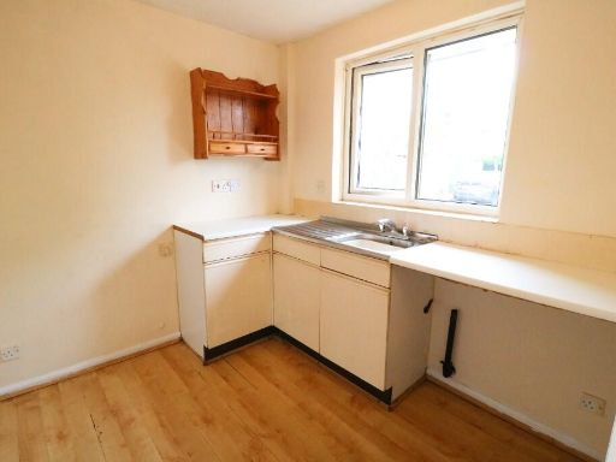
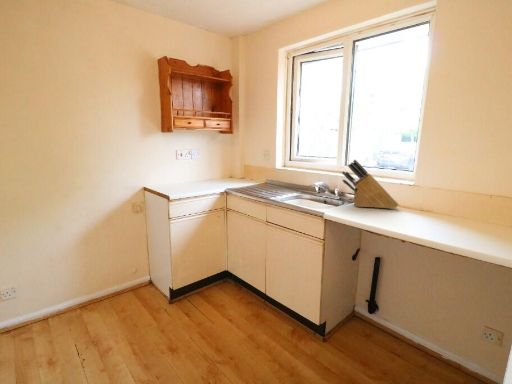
+ knife block [341,159,400,210]
